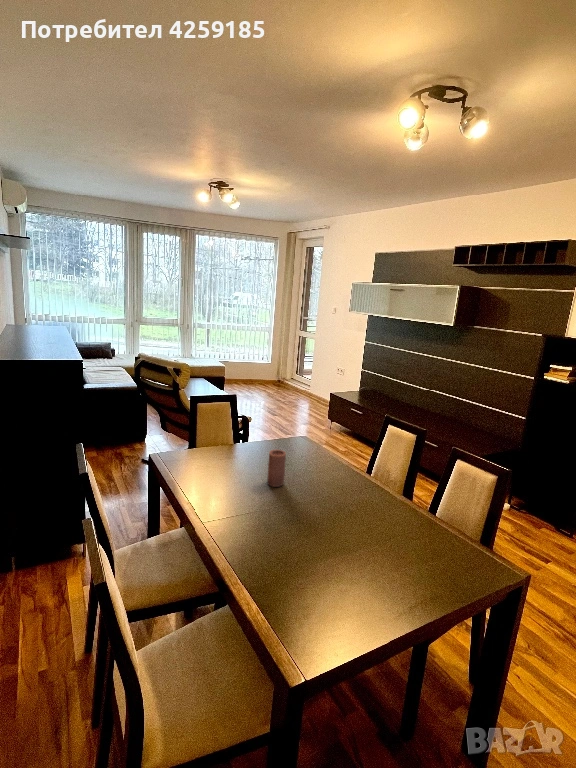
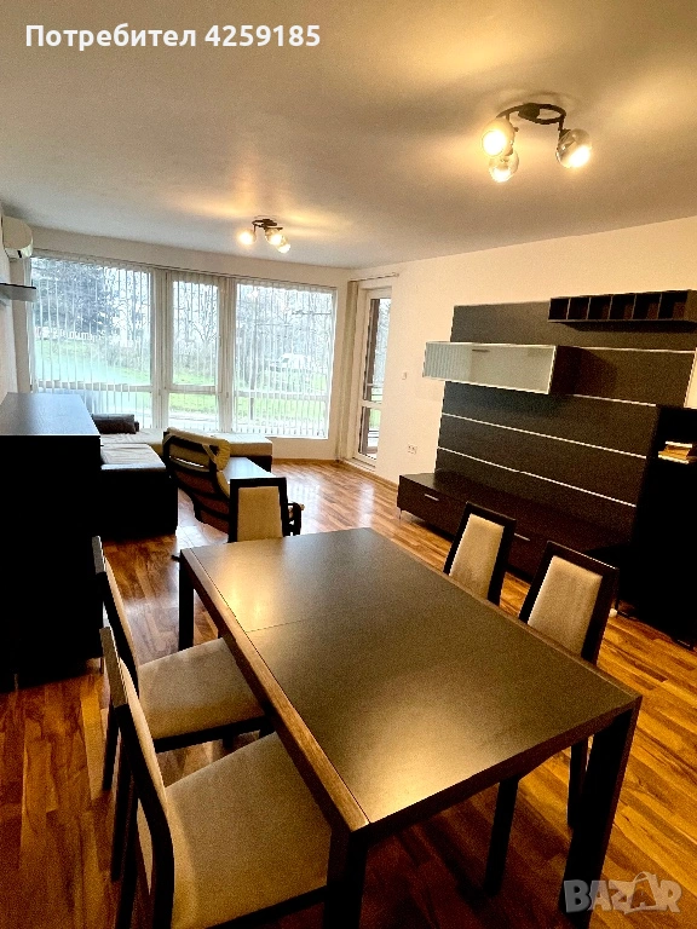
- candle [266,449,287,488]
